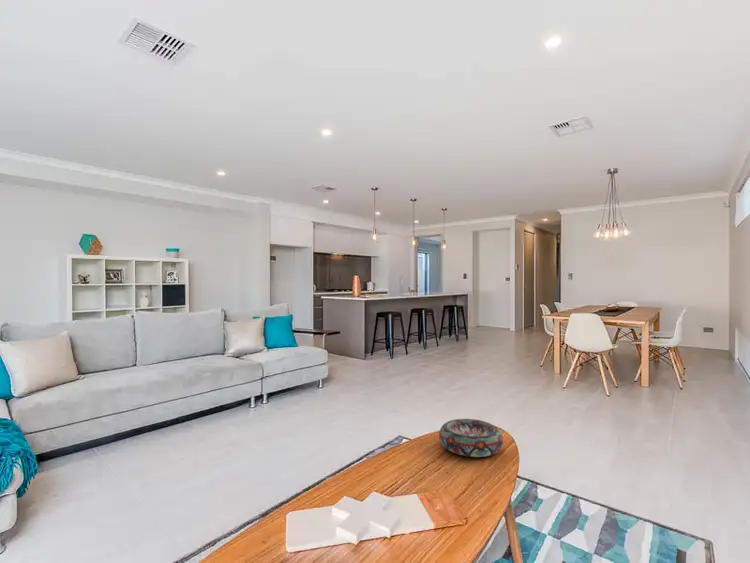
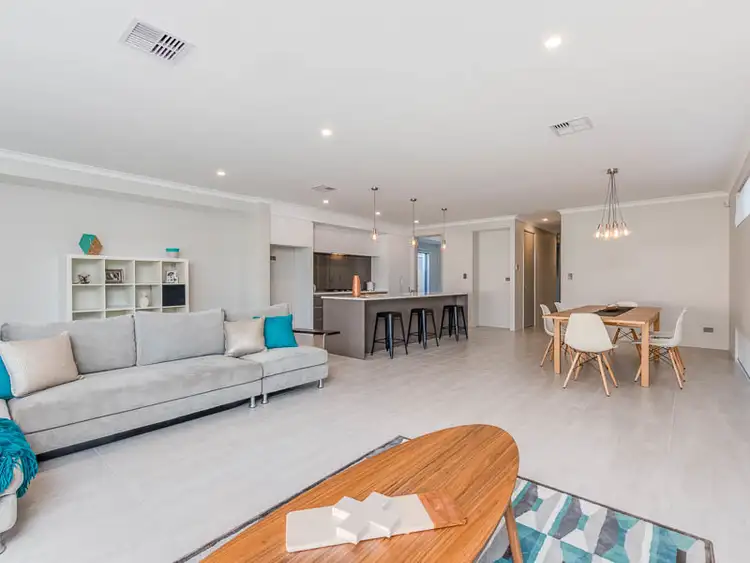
- decorative bowl [438,418,504,458]
